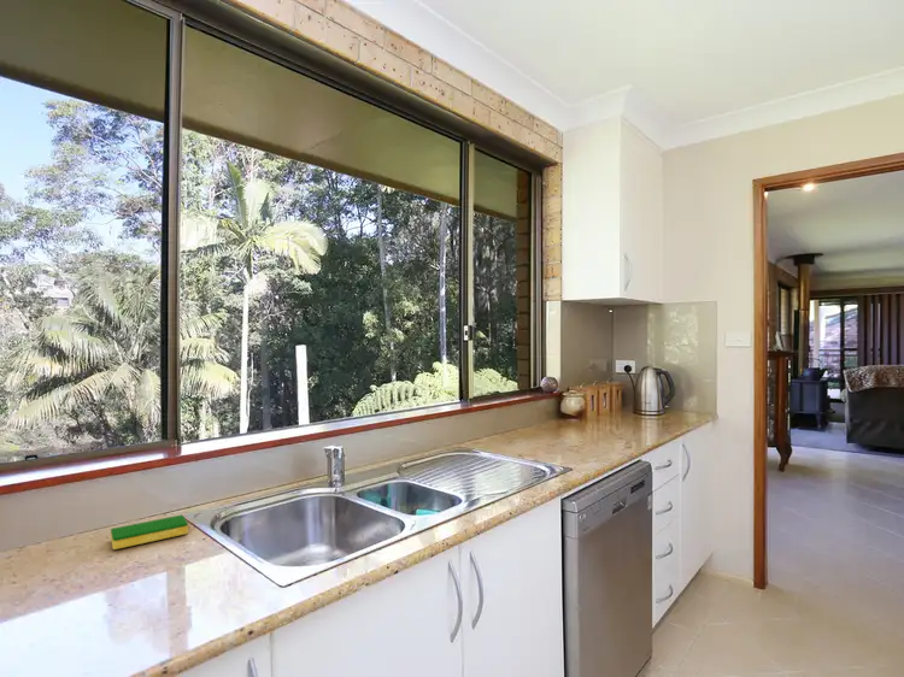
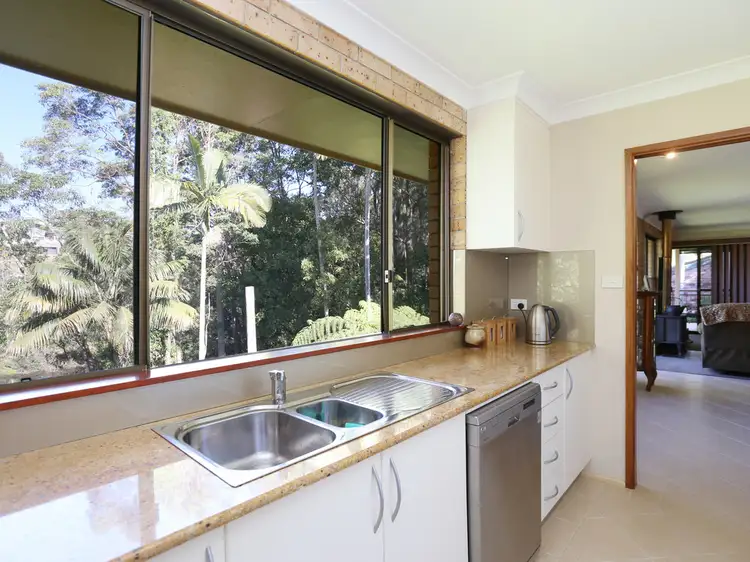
- dish sponge [110,514,189,551]
